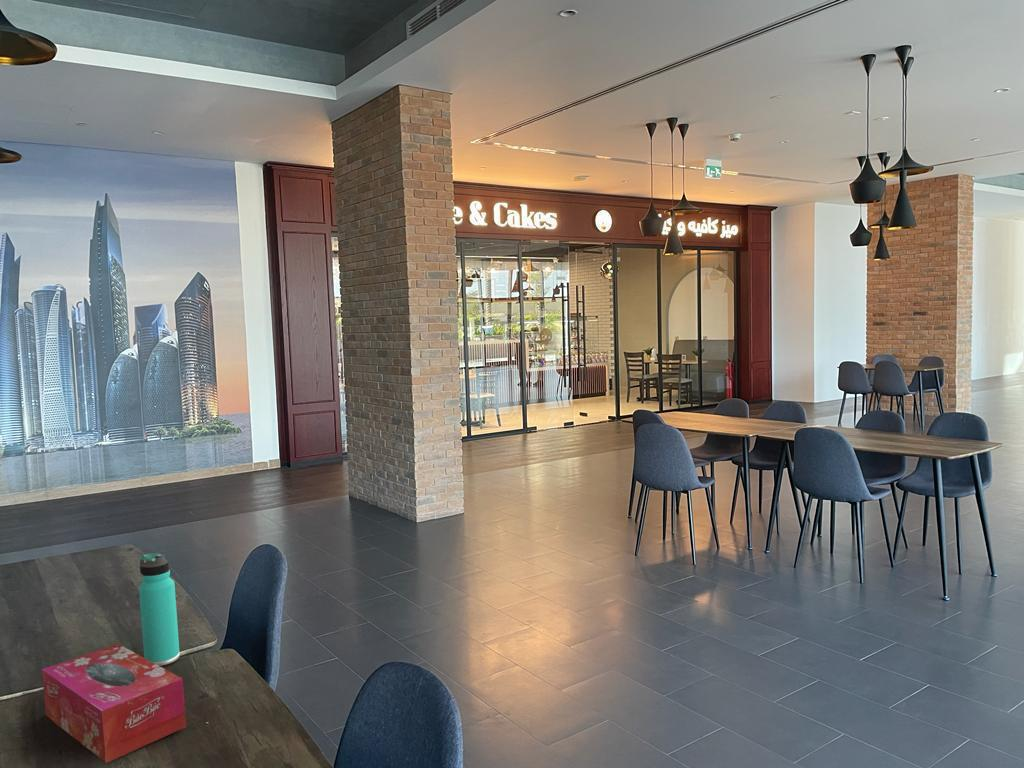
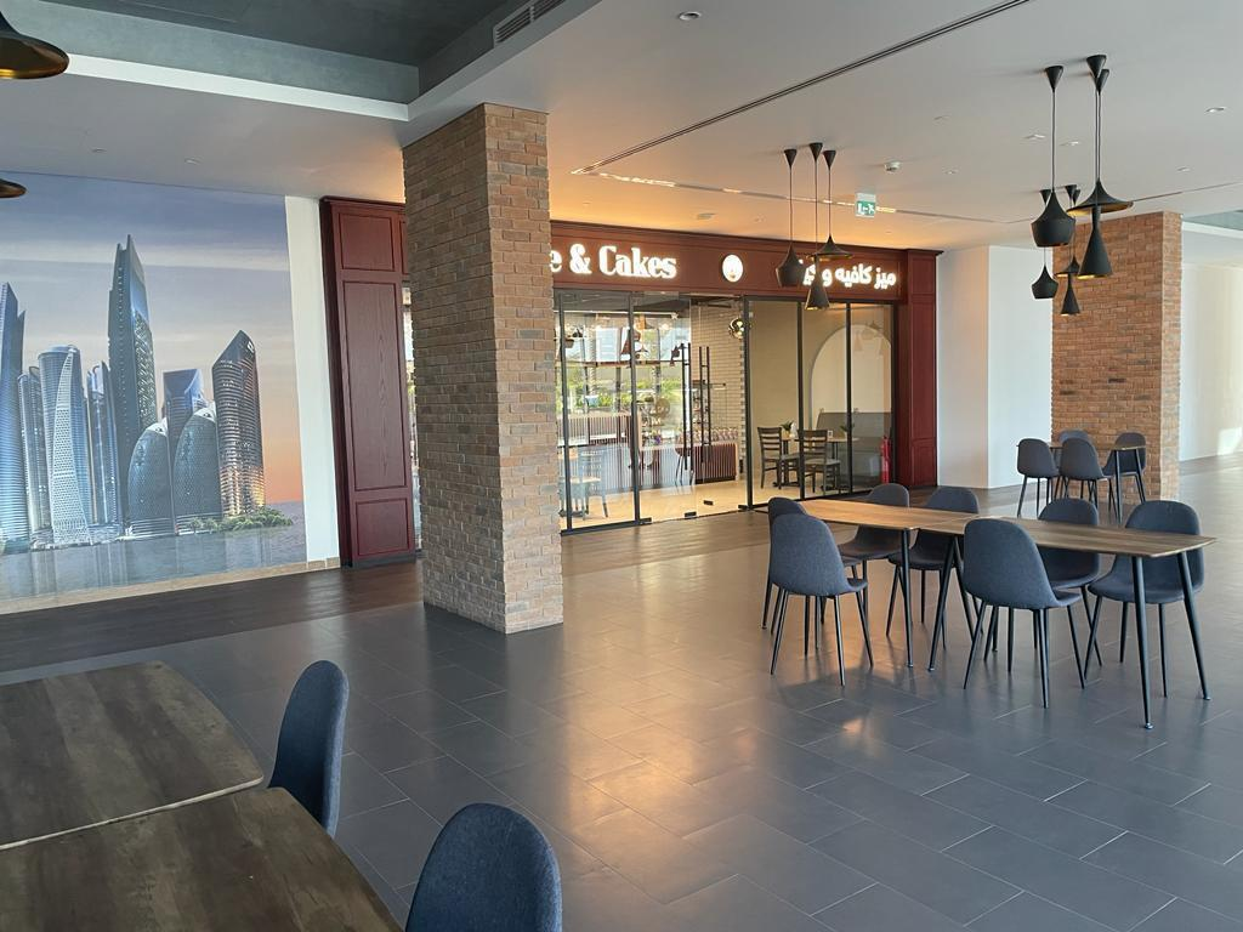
- tissue box [41,643,187,764]
- thermos bottle [138,552,181,667]
